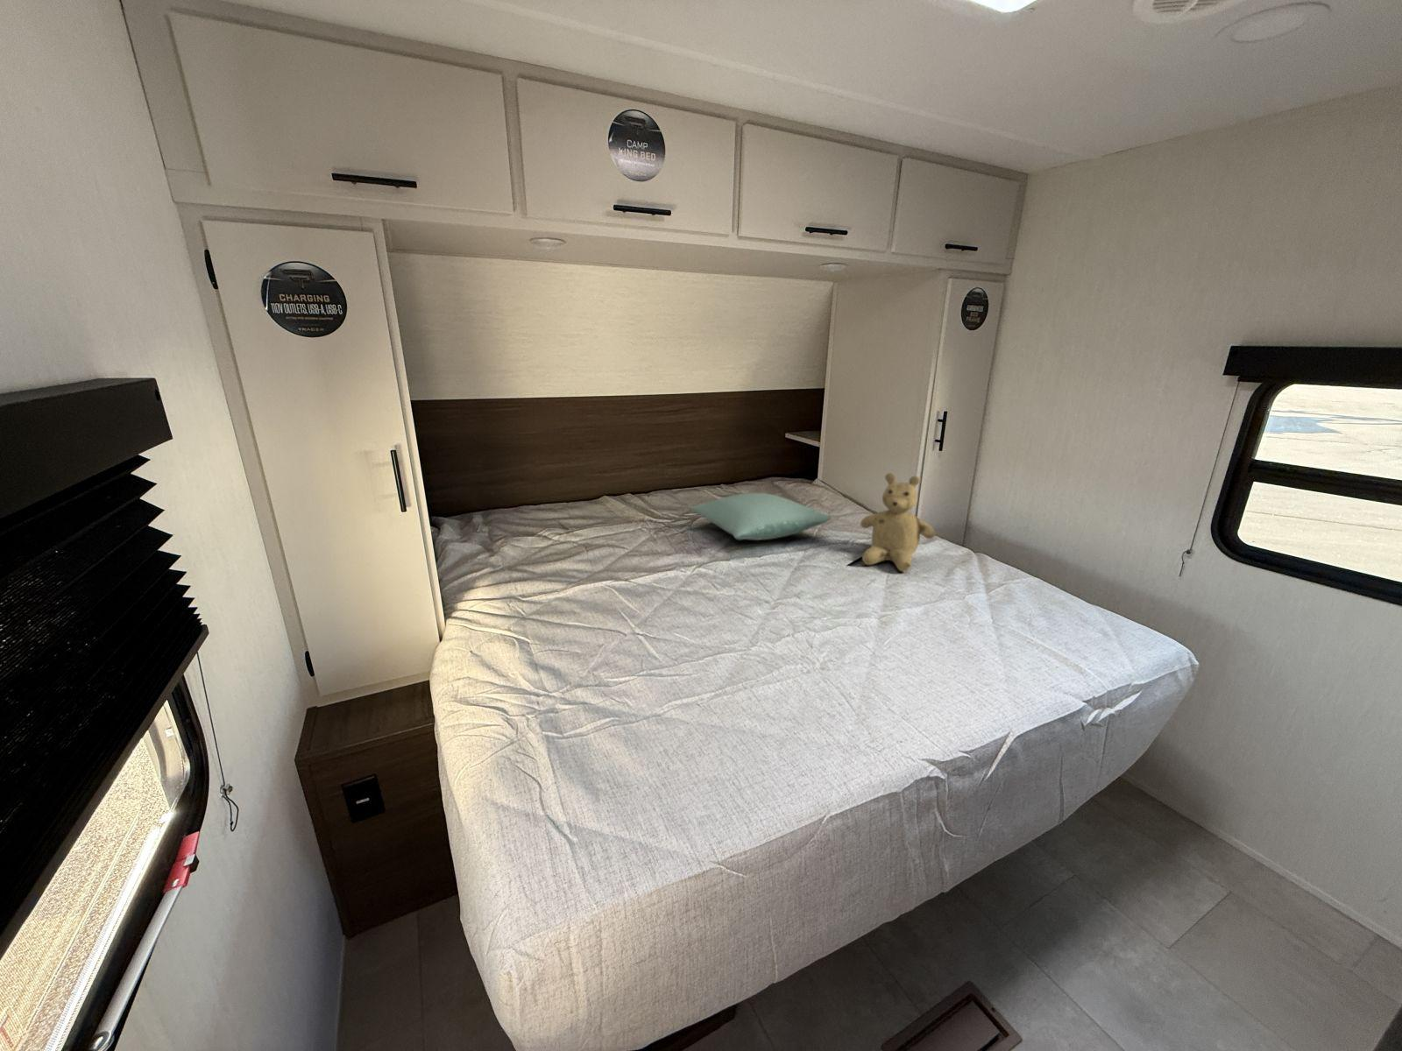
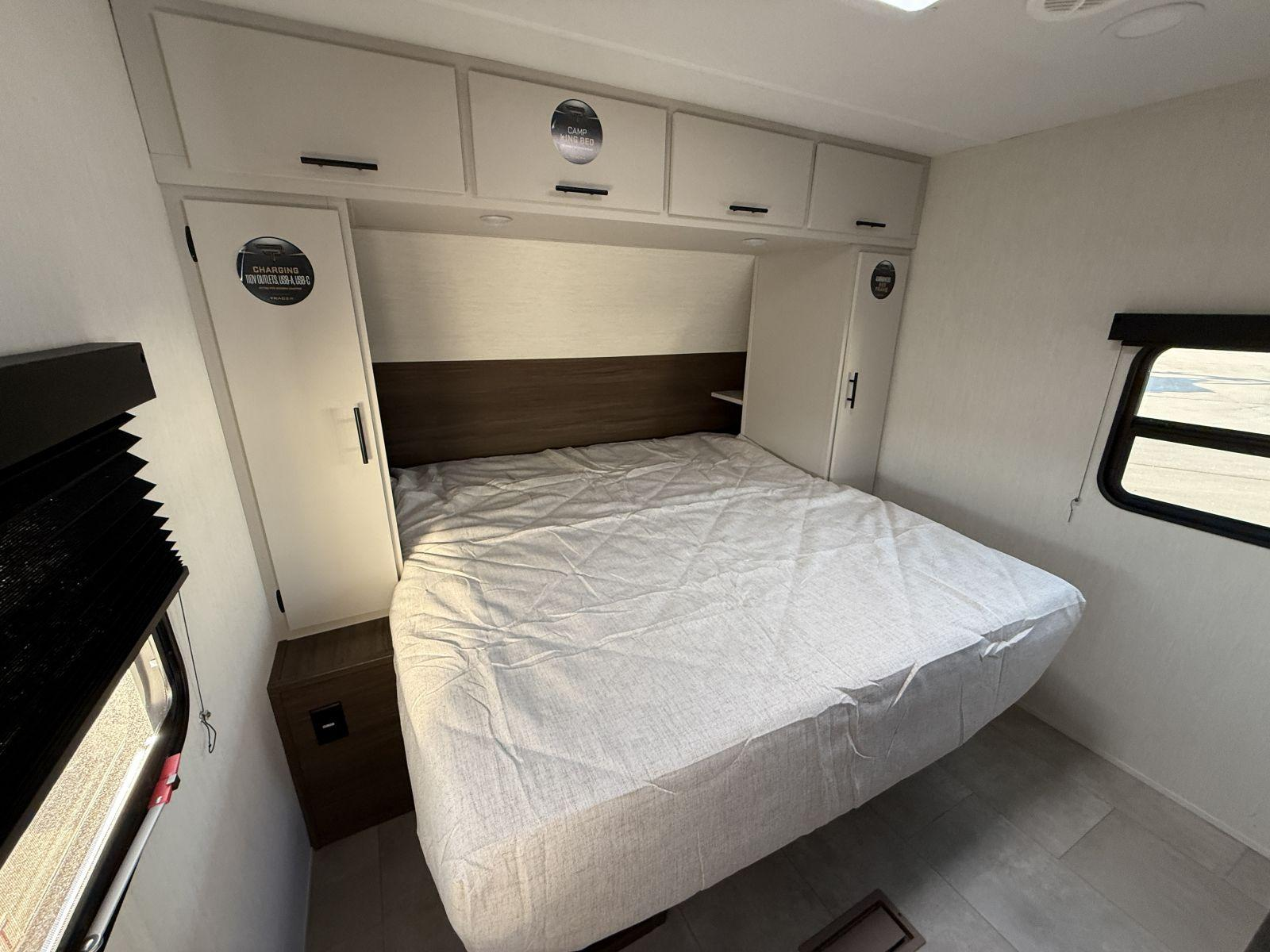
- pillow [689,492,831,541]
- teddy bear [860,473,936,573]
